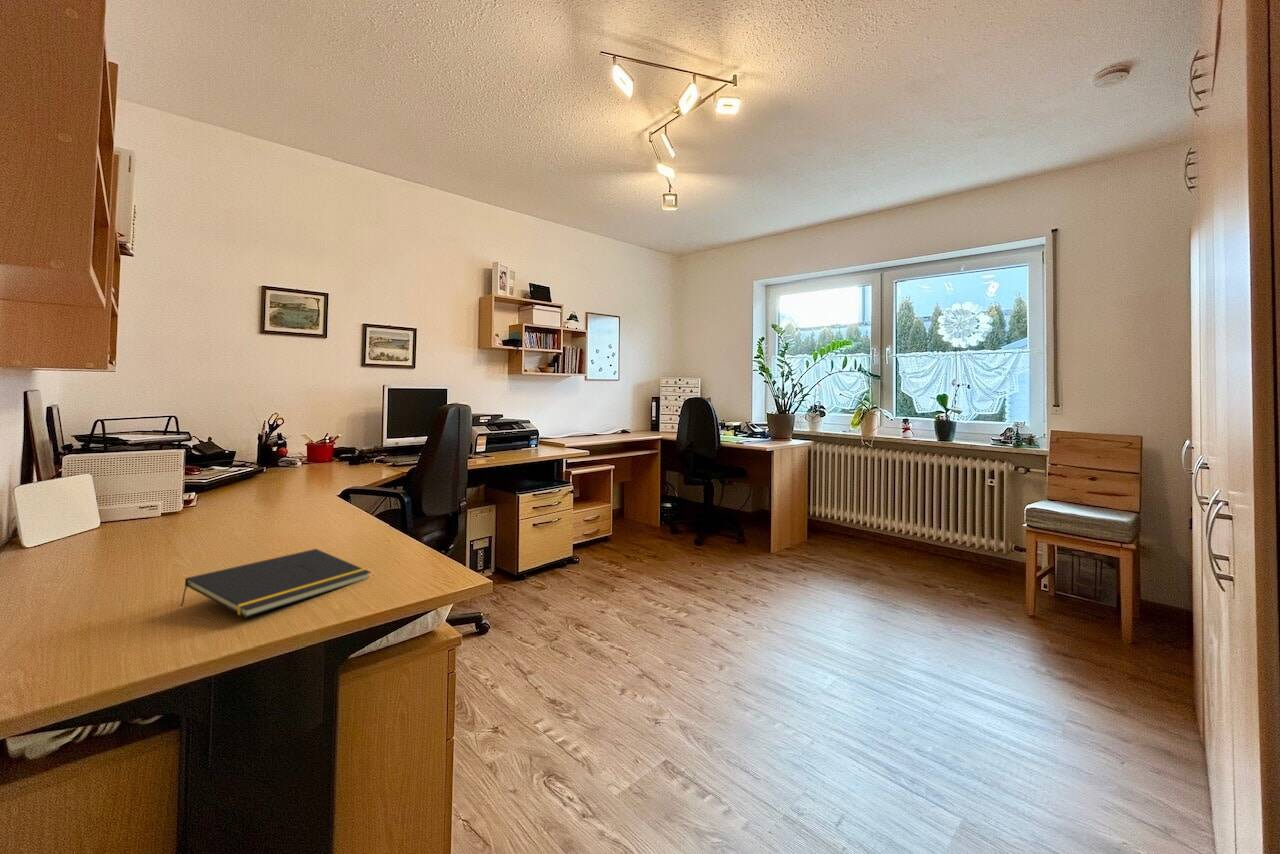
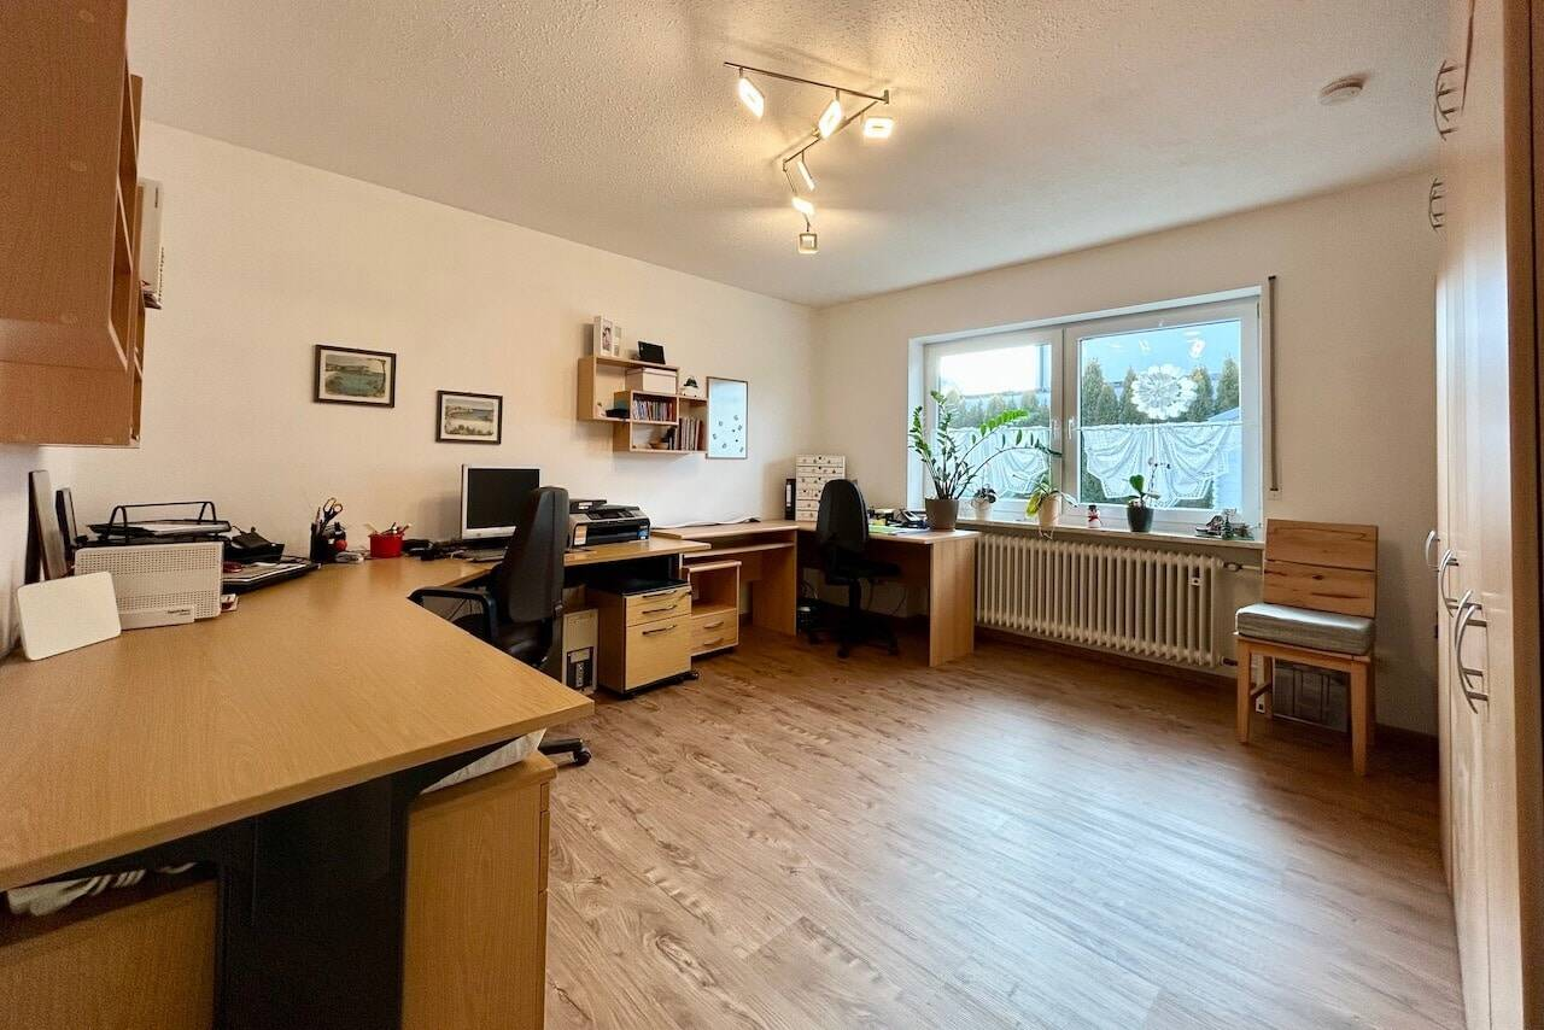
- notepad [179,548,372,619]
